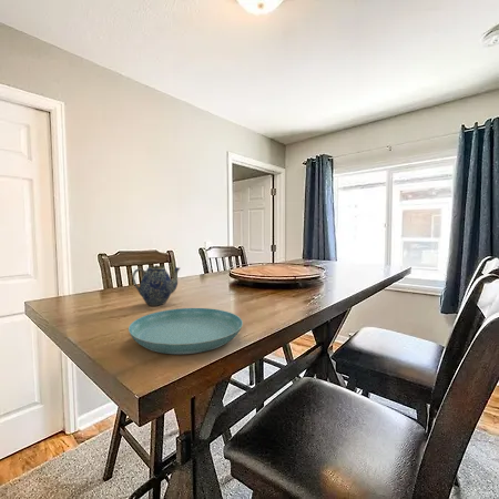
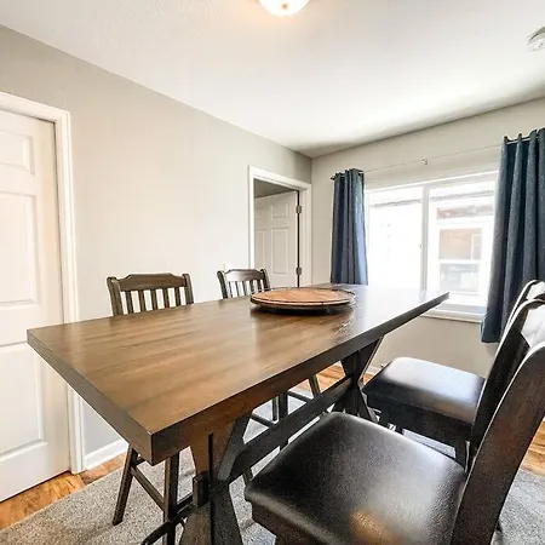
- teapot [132,264,181,307]
- saucer [128,307,244,355]
